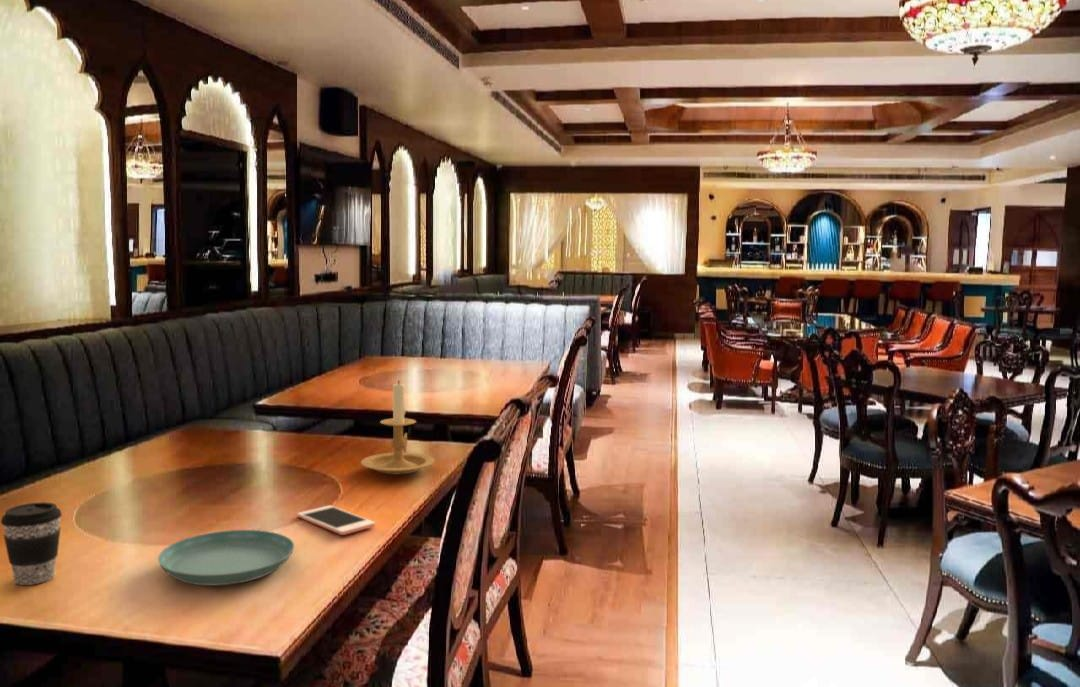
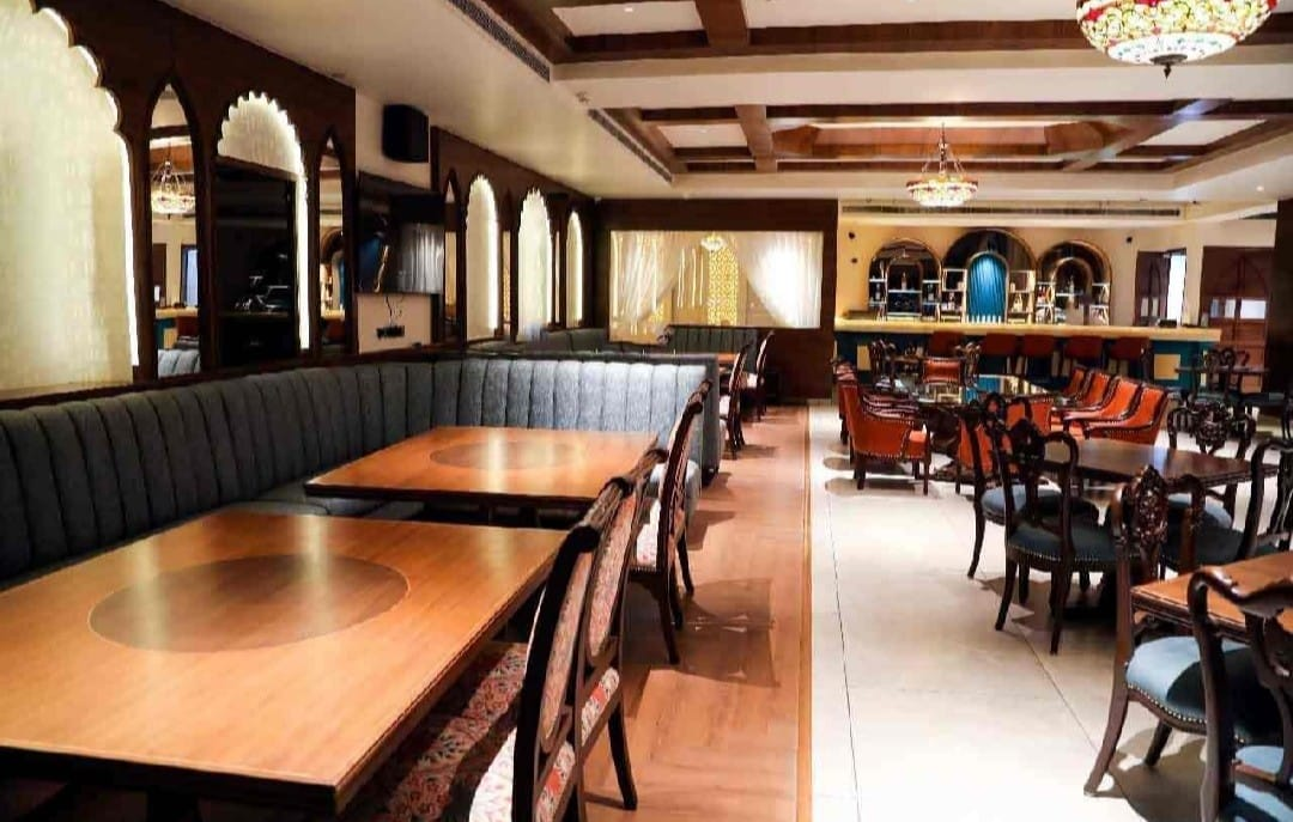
- cell phone [296,505,376,536]
- saucer [157,529,295,586]
- coffee cup [0,501,63,586]
- candle holder [360,379,436,475]
